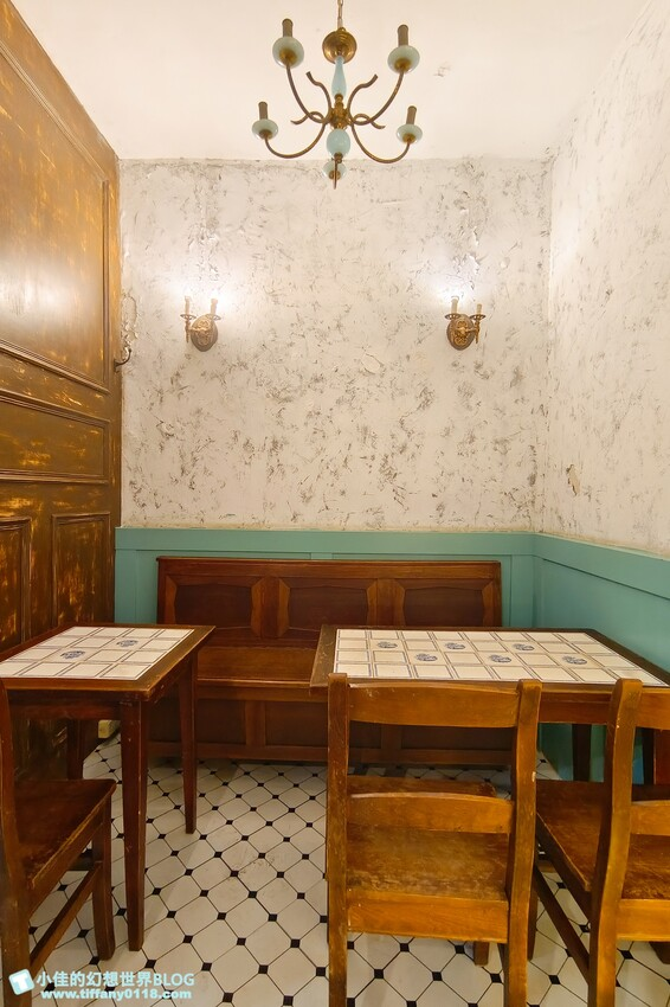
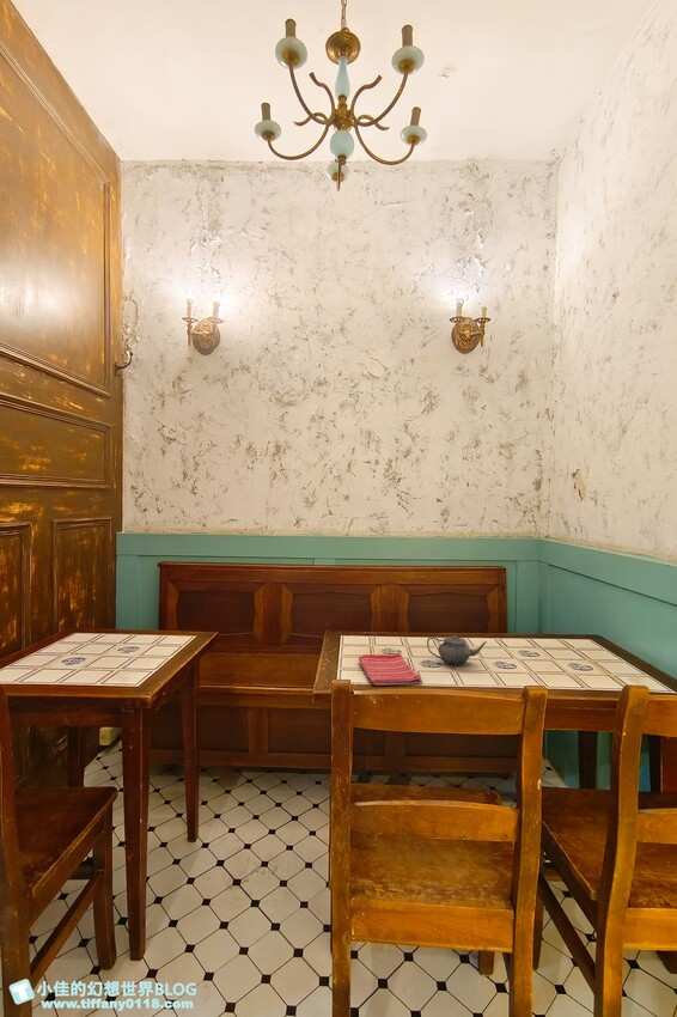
+ teapot [426,634,488,666]
+ dish towel [358,652,422,687]
